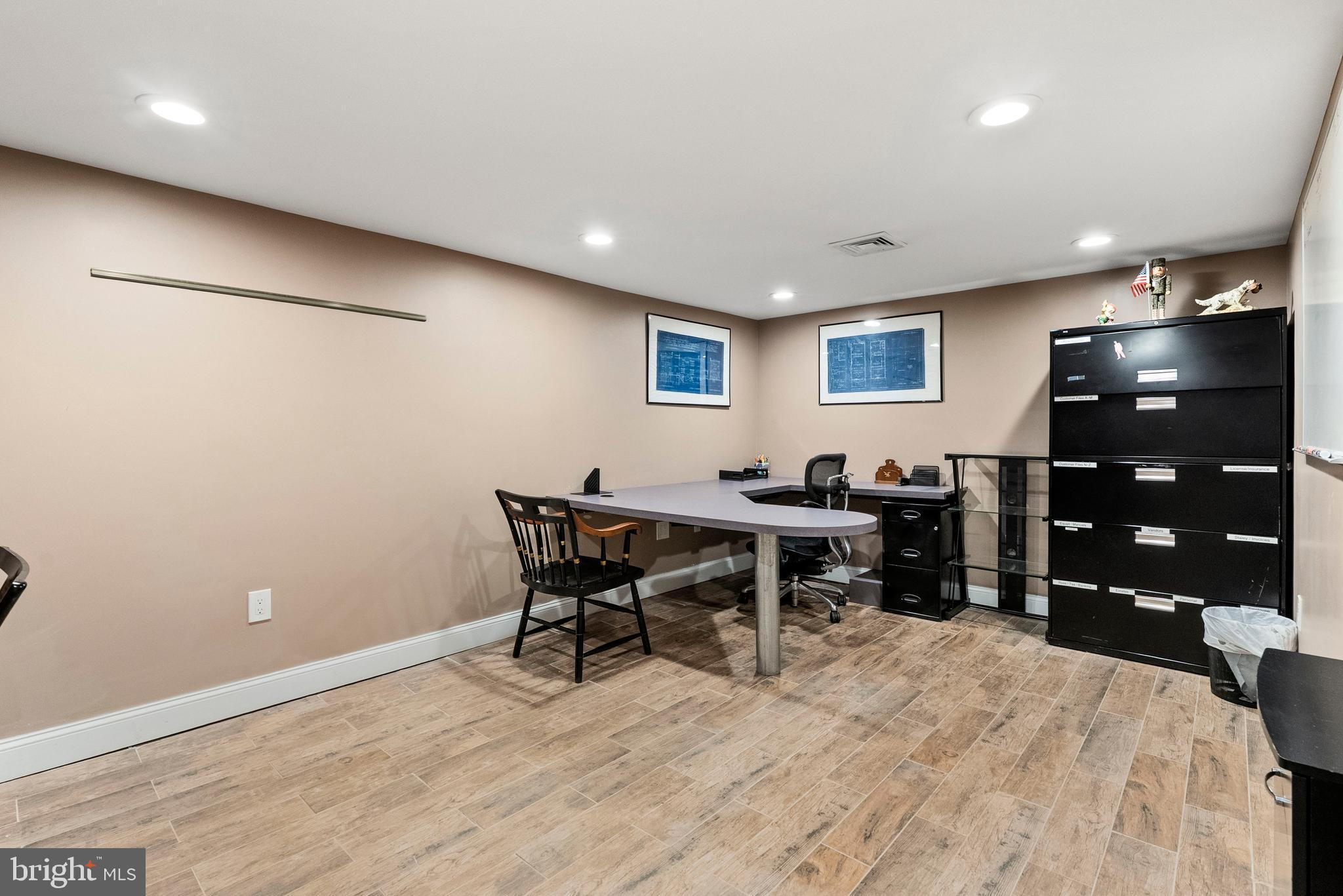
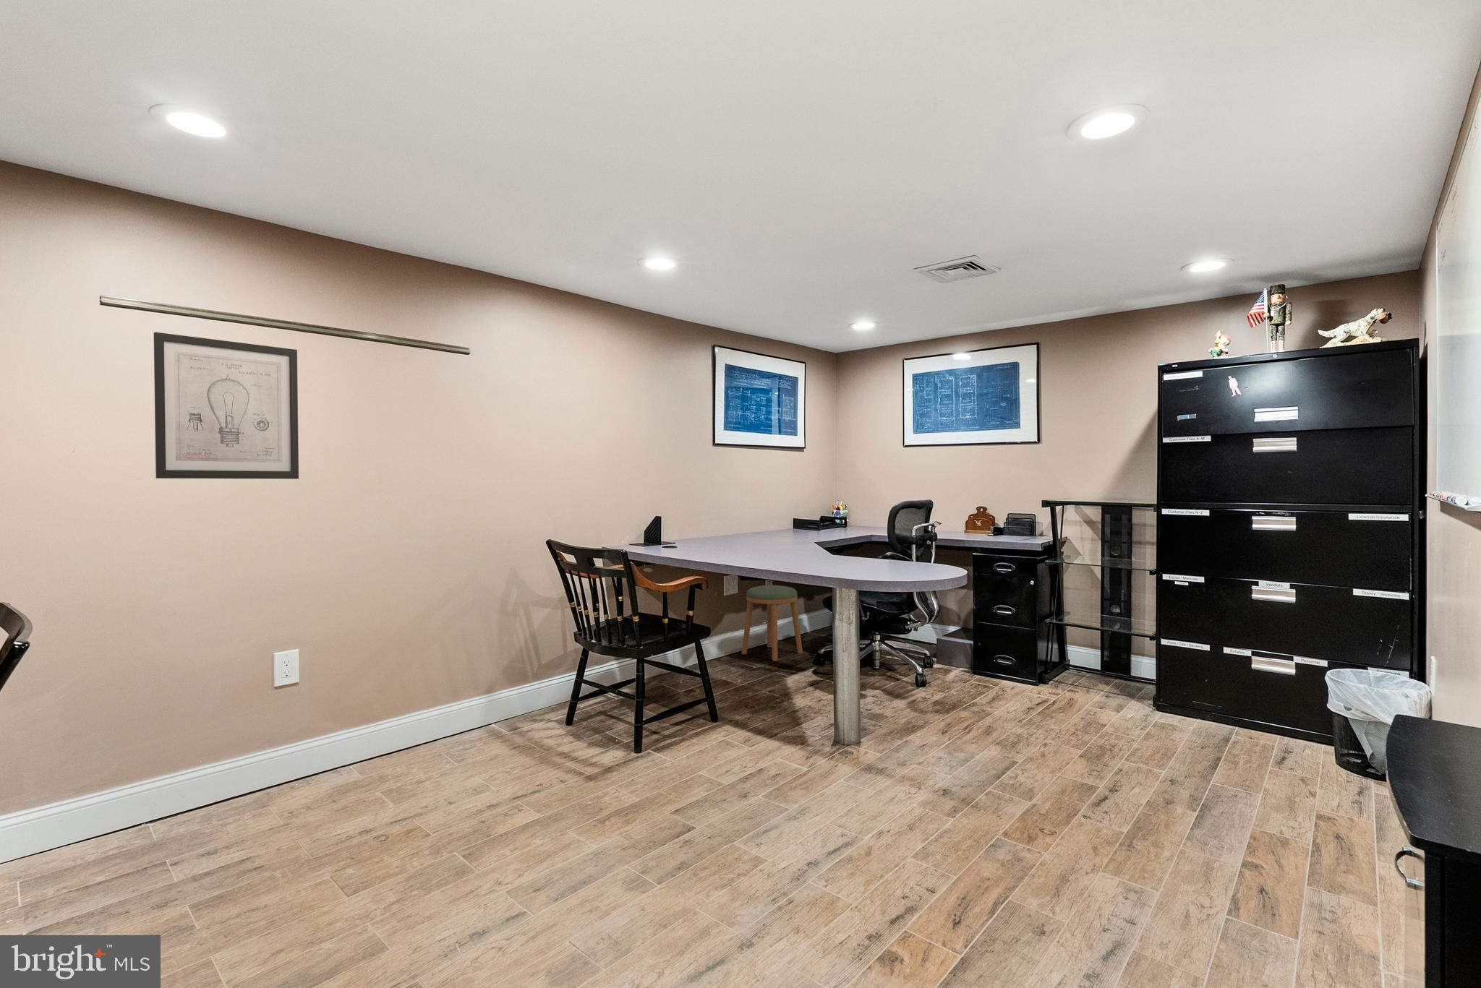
+ wall art [153,332,299,480]
+ stool [741,584,804,662]
